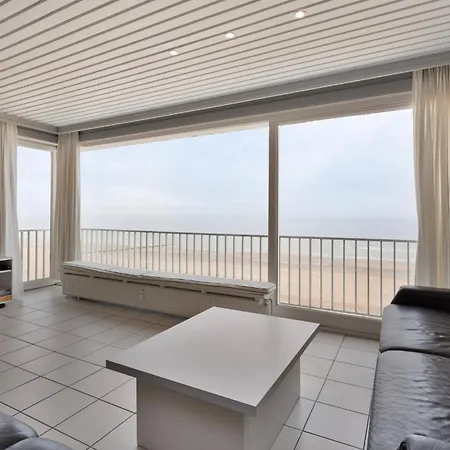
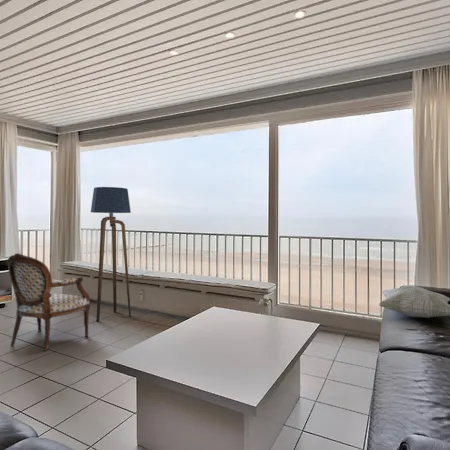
+ armchair [7,252,91,352]
+ floor lamp [90,186,132,323]
+ decorative pillow [378,285,450,319]
